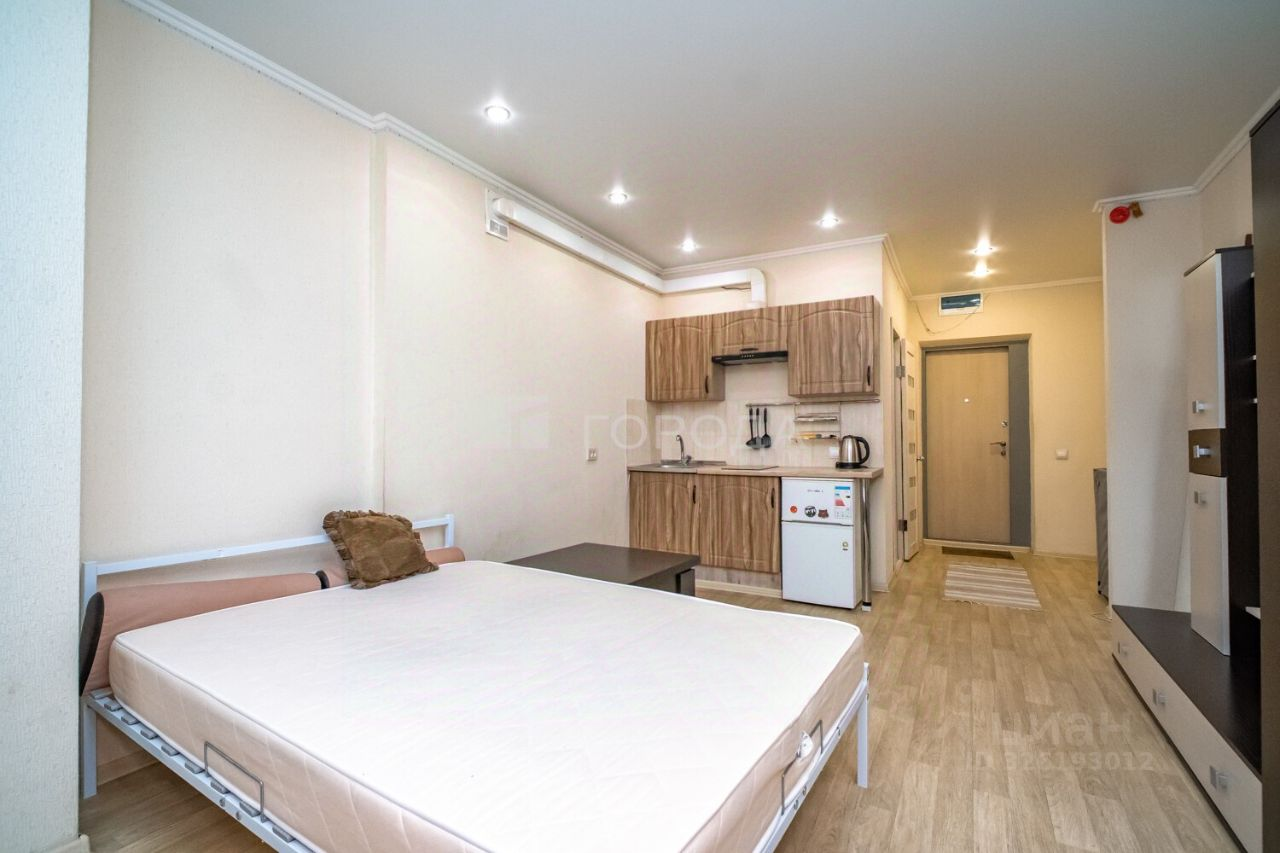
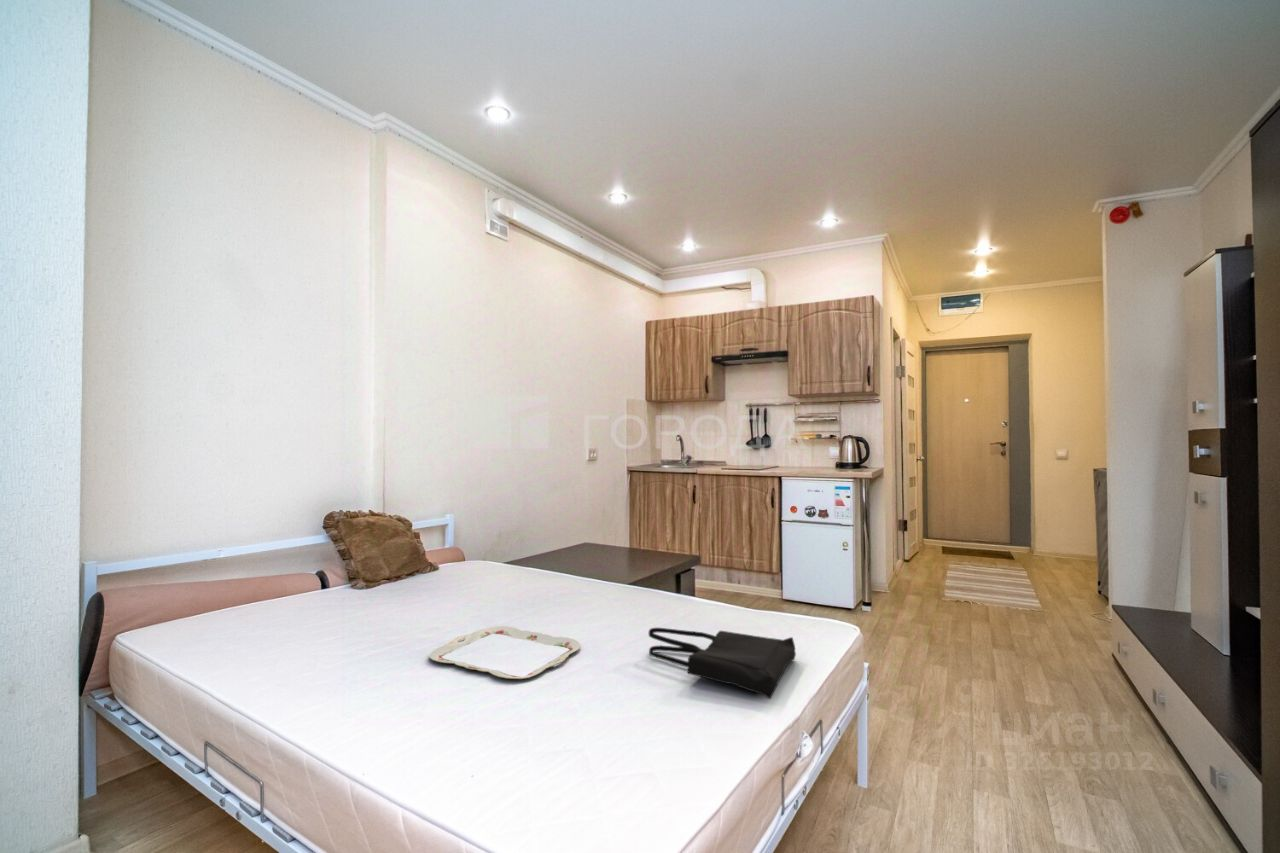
+ serving tray [428,625,581,680]
+ tote bag [648,627,797,700]
